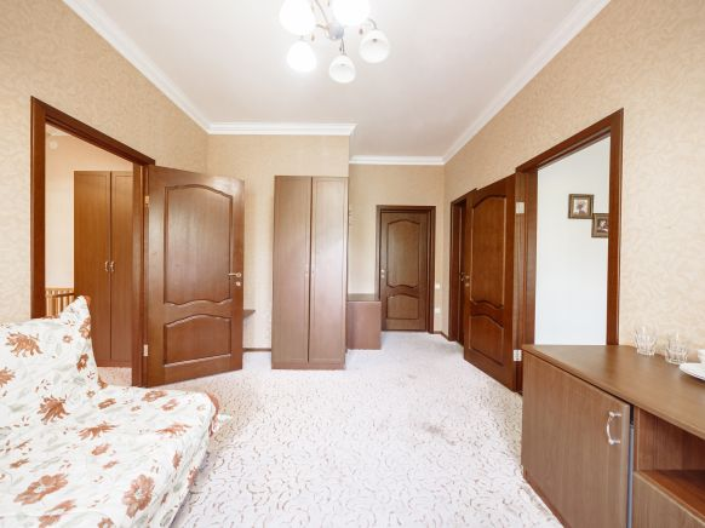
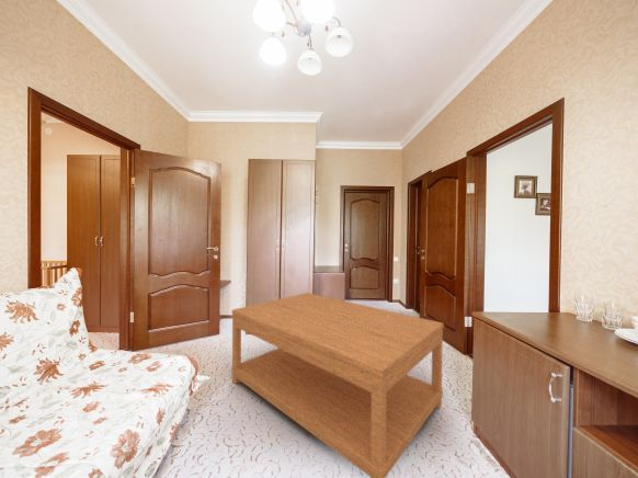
+ coffee table [230,292,445,478]
